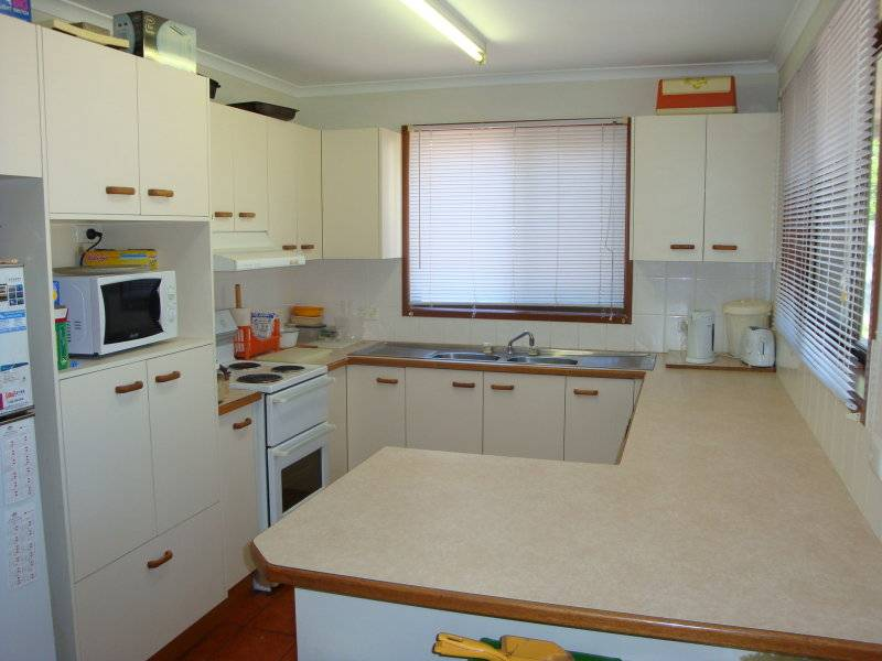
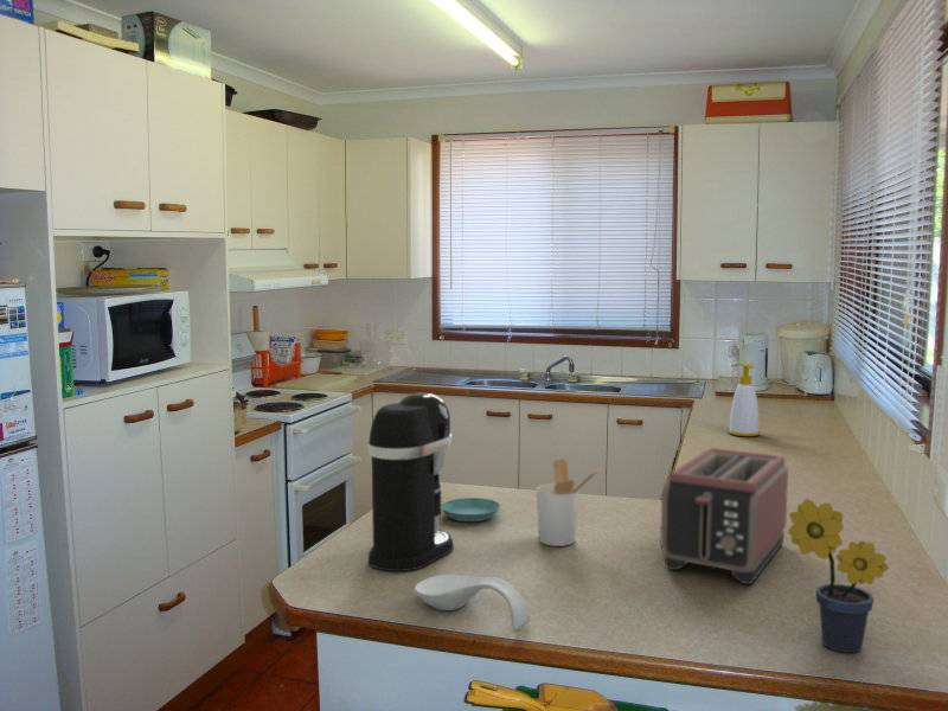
+ soap bottle [728,363,761,437]
+ potted flower [787,498,890,654]
+ coffee maker [366,391,455,572]
+ spoon rest [414,574,531,630]
+ toaster [660,447,789,585]
+ saucer [441,497,501,523]
+ utensil holder [536,457,602,547]
